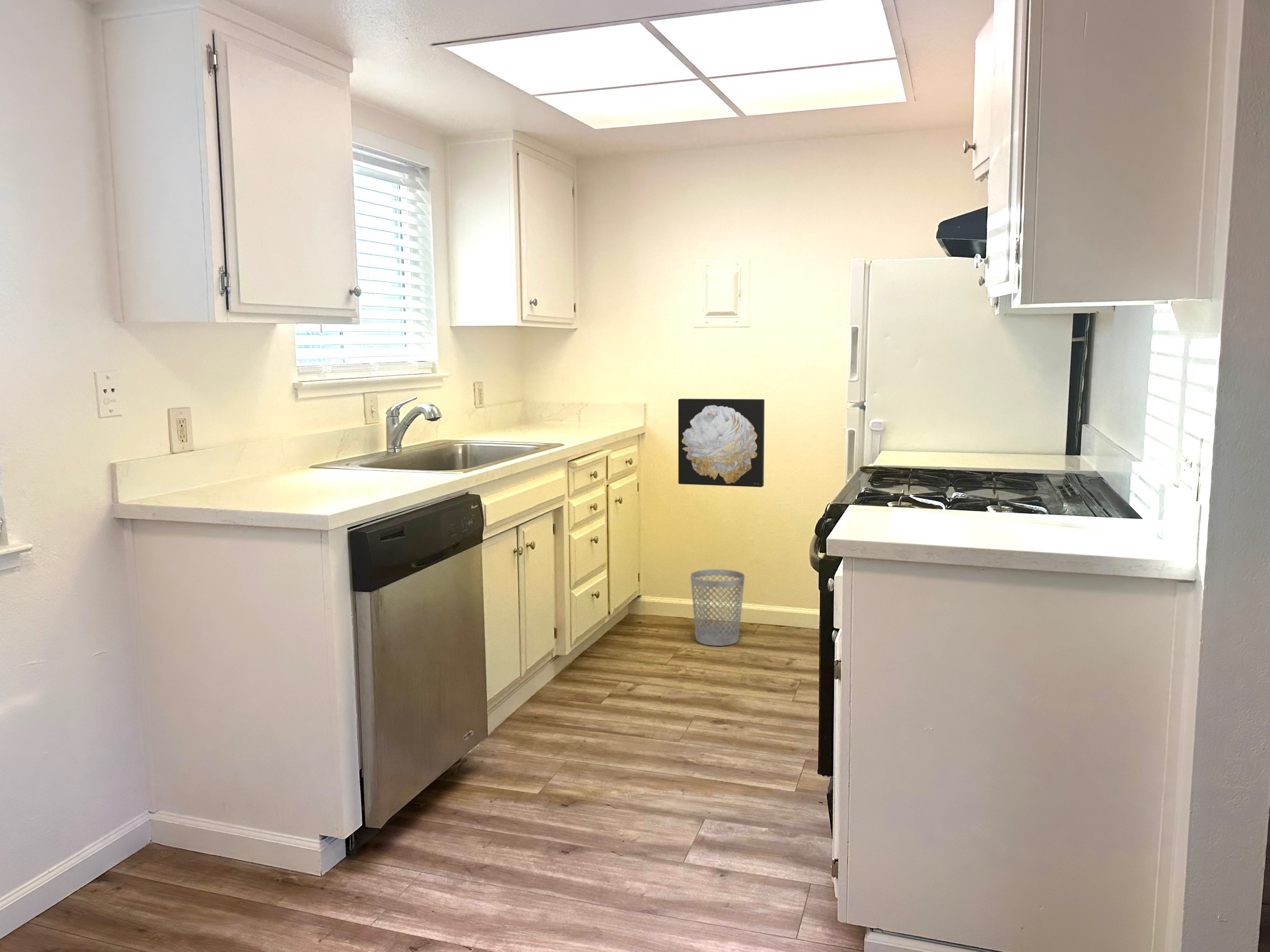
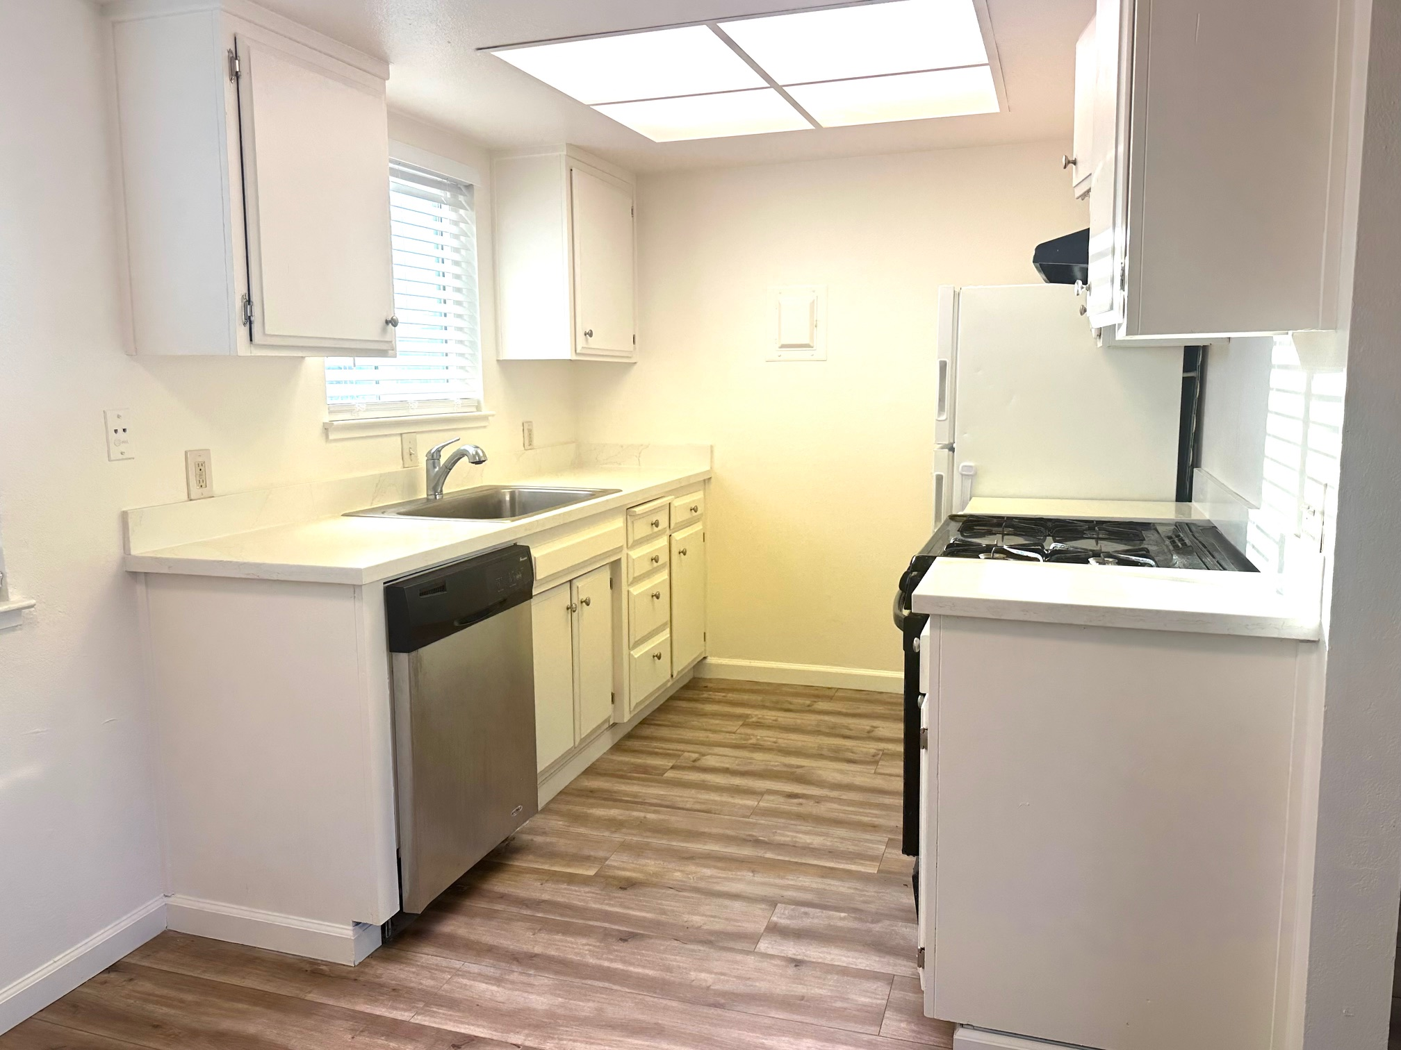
- wastebasket [690,569,745,647]
- wall art [678,398,765,488]
